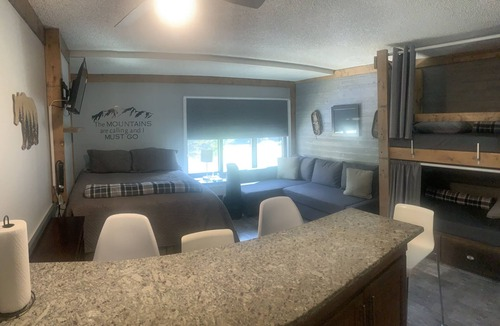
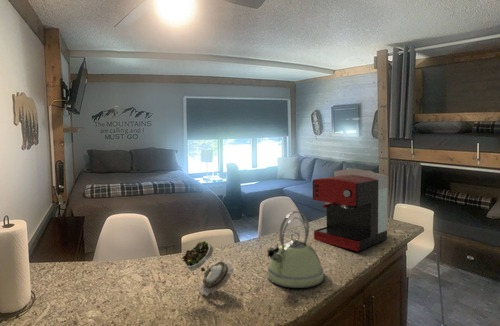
+ succulent plant [181,240,235,297]
+ coffee maker [312,169,389,252]
+ kettle [266,210,325,289]
